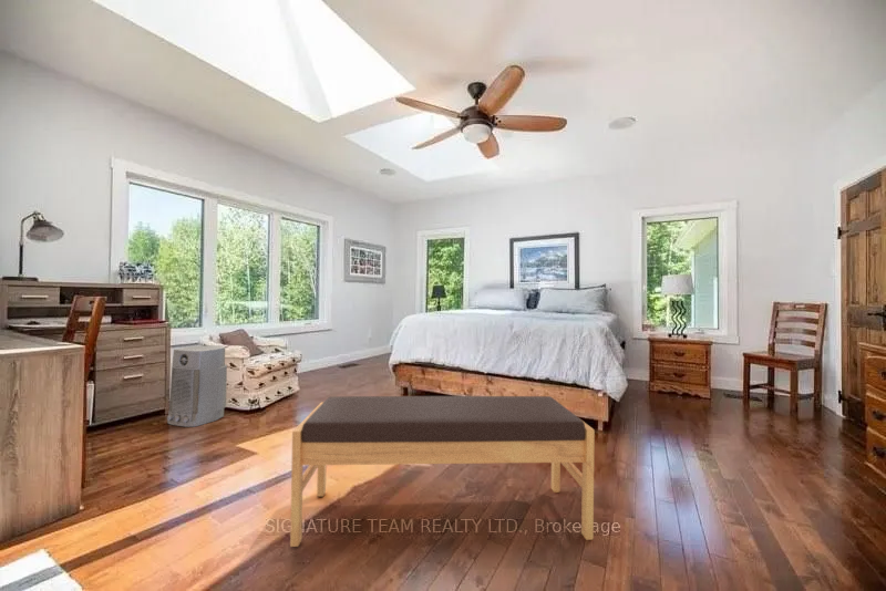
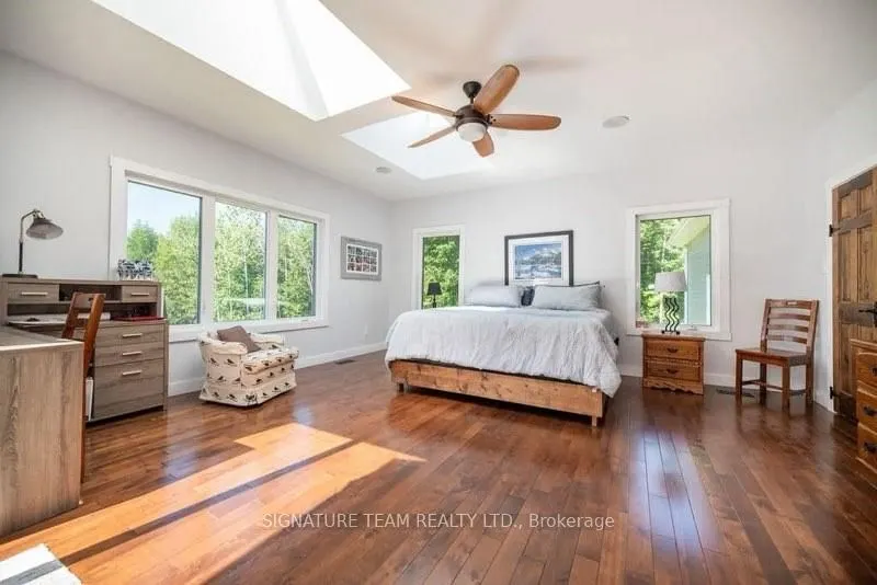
- air purifier [166,344,228,428]
- bench [289,395,596,548]
